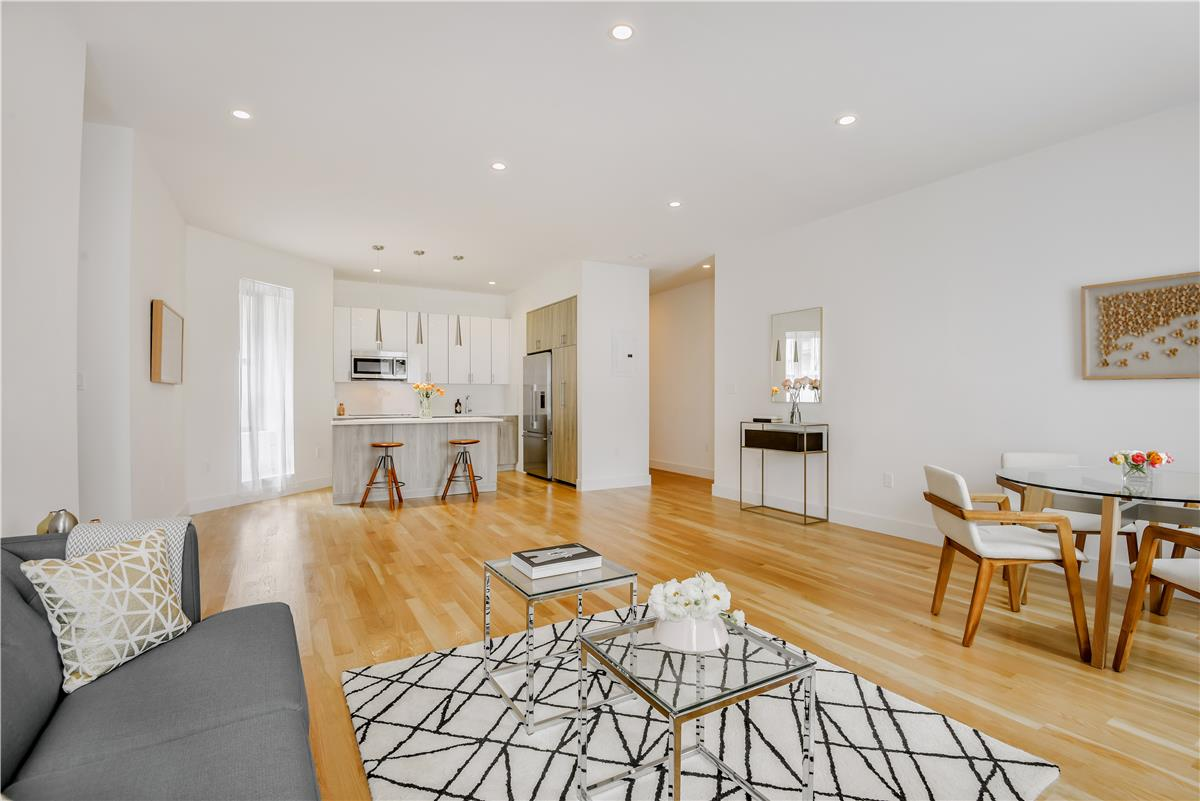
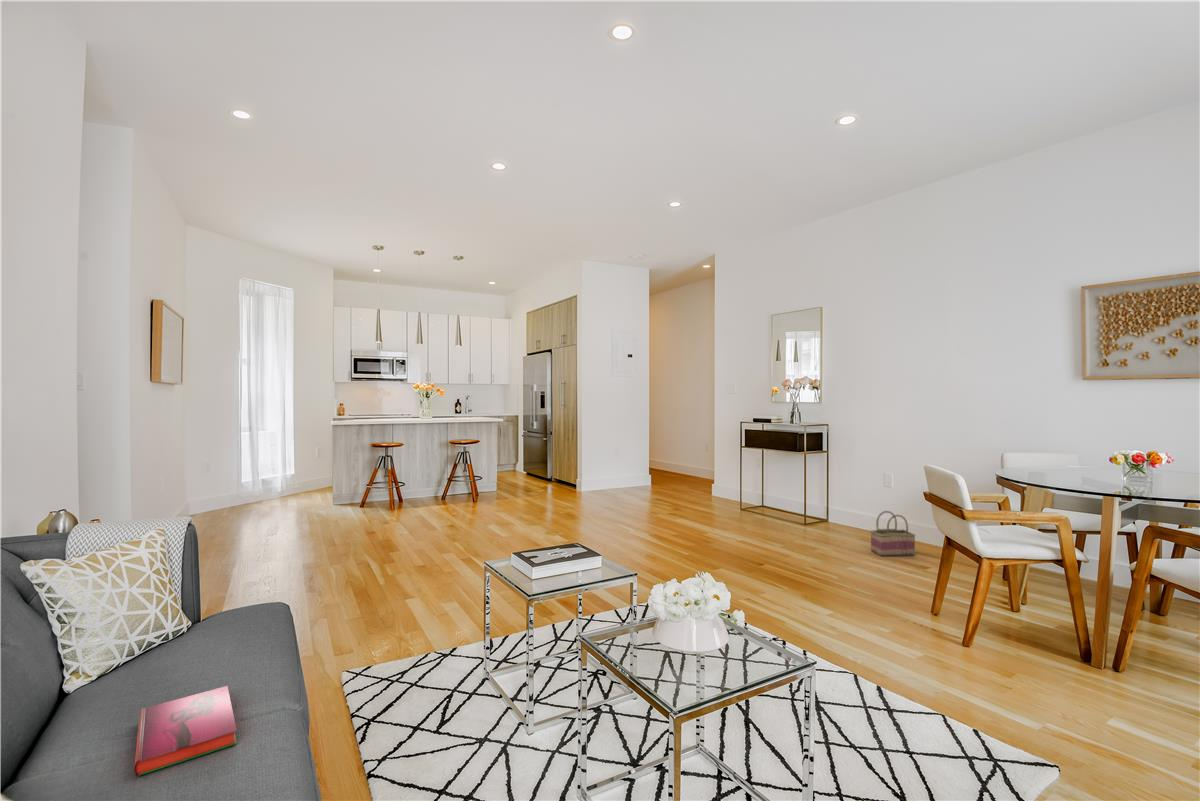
+ basket [869,510,916,557]
+ hardback book [133,685,238,778]
